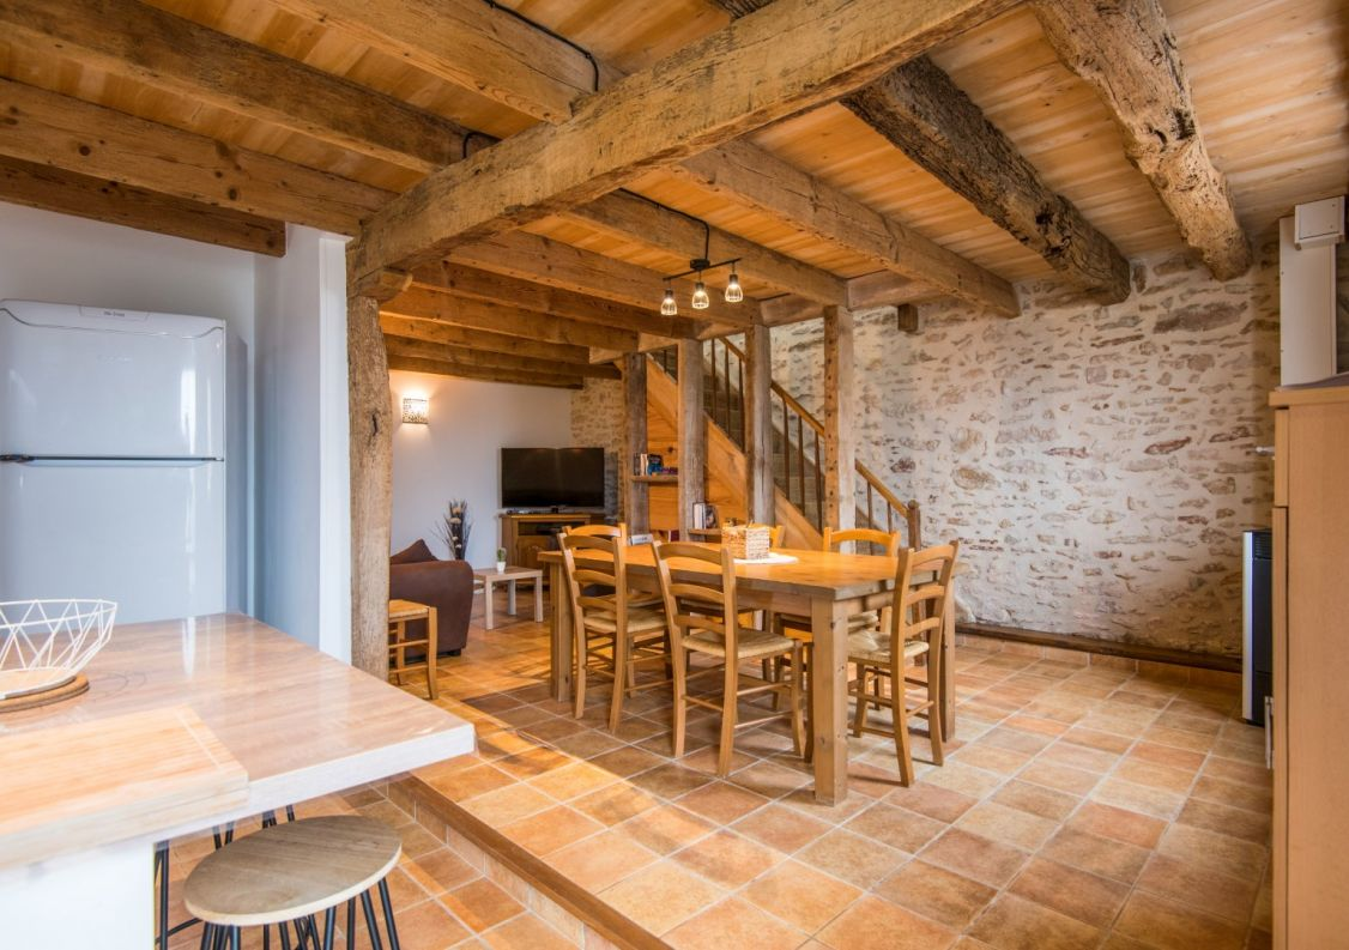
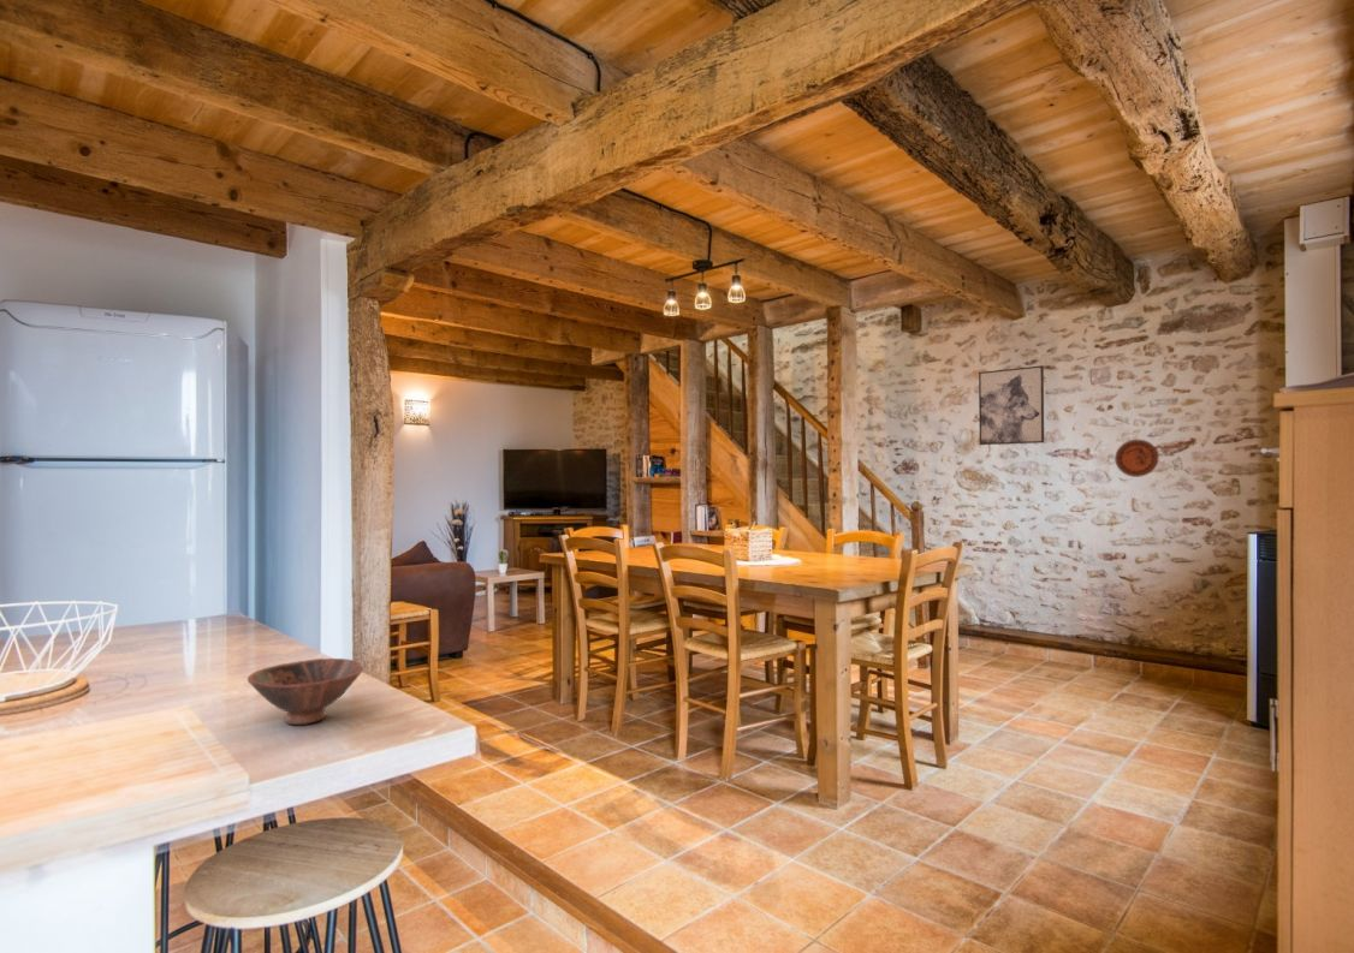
+ decorative plate [1114,439,1160,478]
+ wall art [978,364,1045,446]
+ bowl [247,657,364,726]
